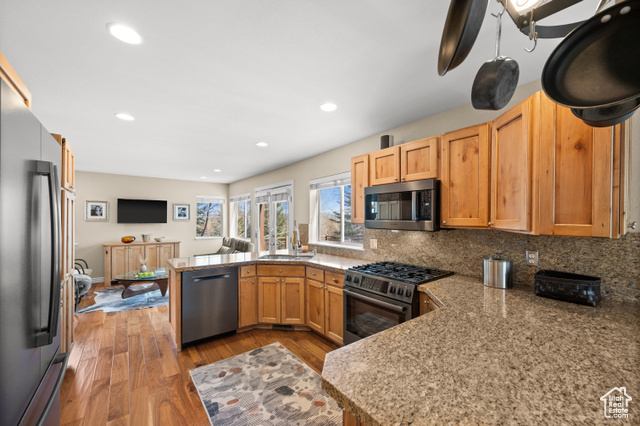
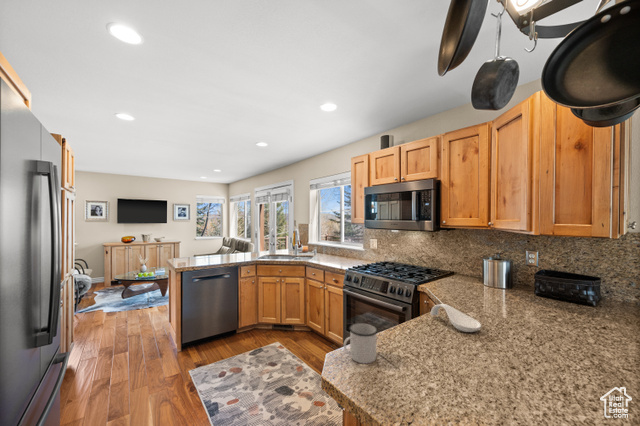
+ mug [343,322,379,364]
+ spoon rest [430,303,482,333]
